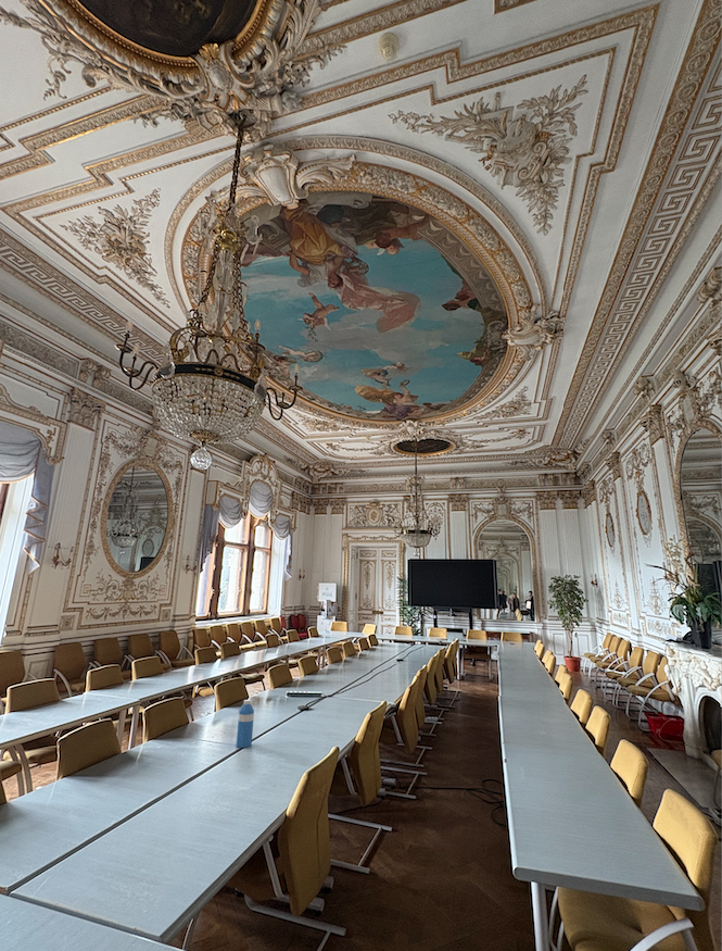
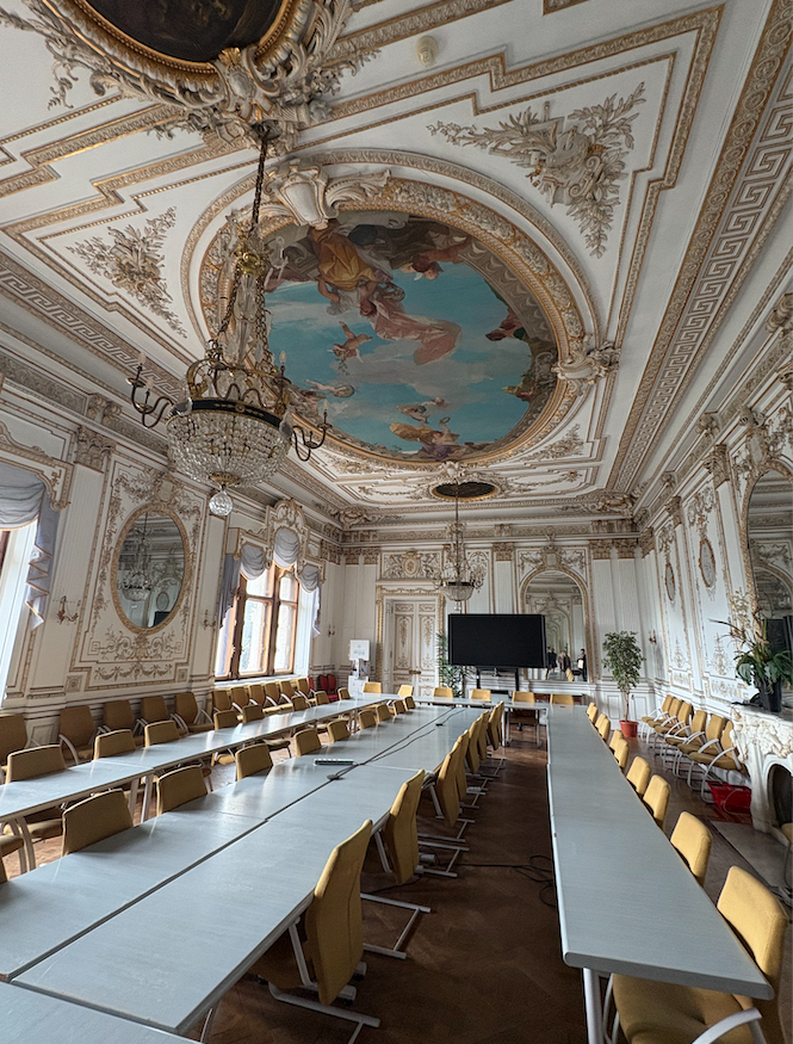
- water bottle [236,699,255,749]
